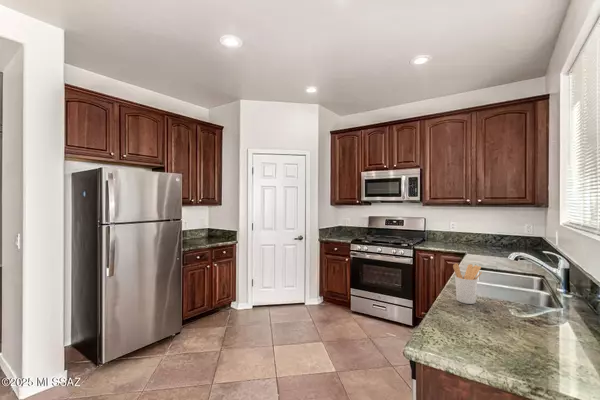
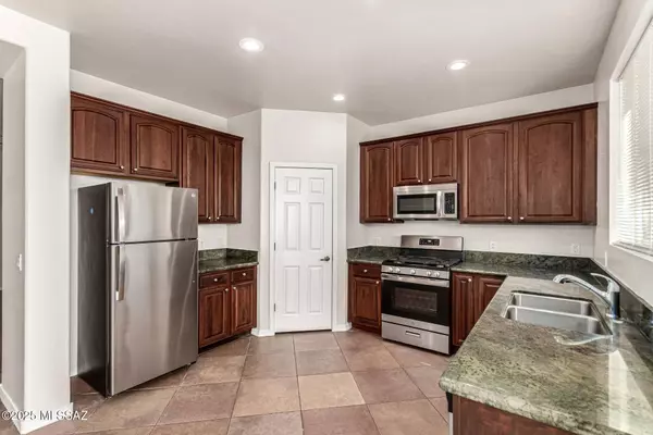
- utensil holder [452,262,483,305]
